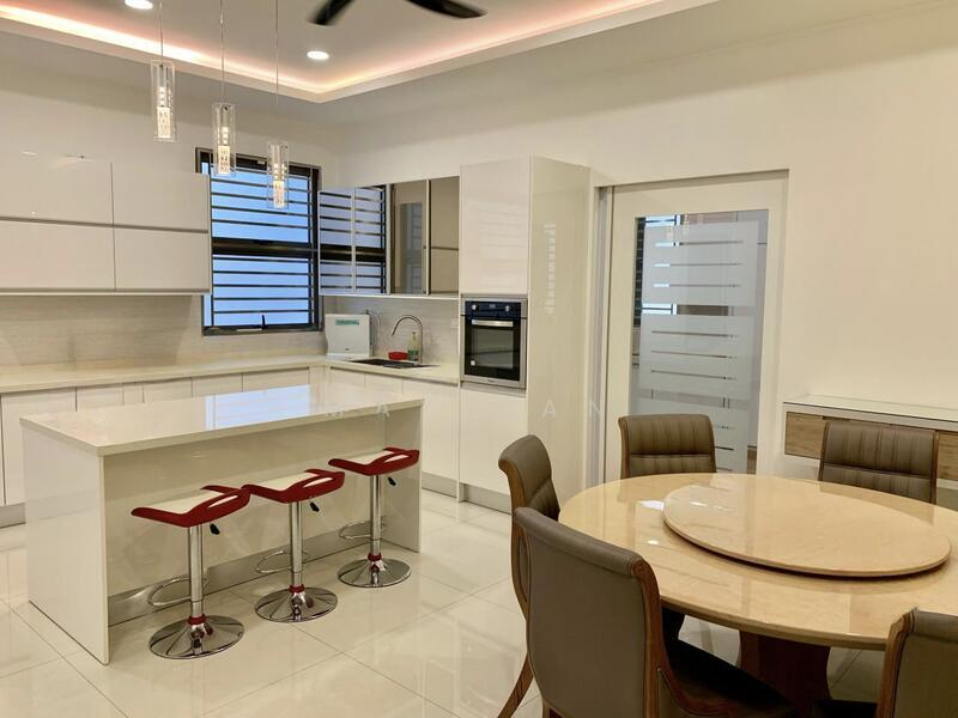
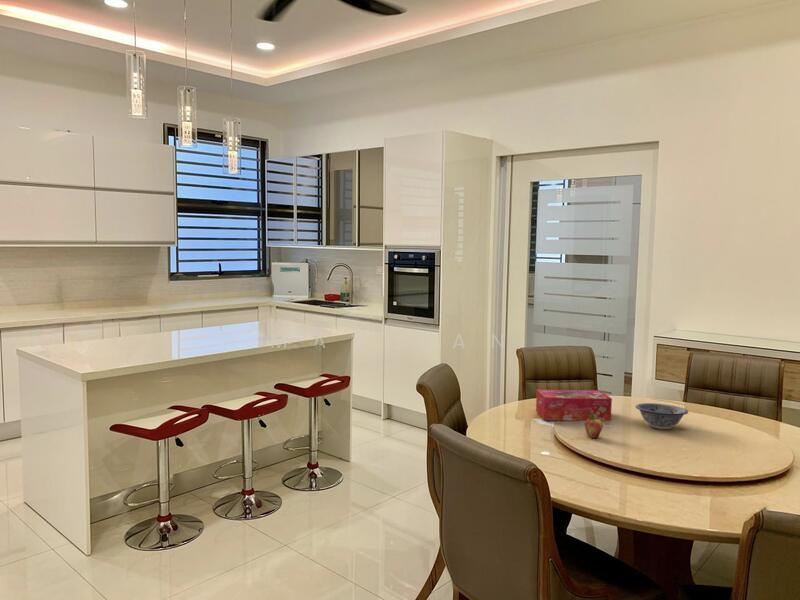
+ bowl [635,402,689,430]
+ fruit [584,412,604,439]
+ tissue box [535,389,613,422]
